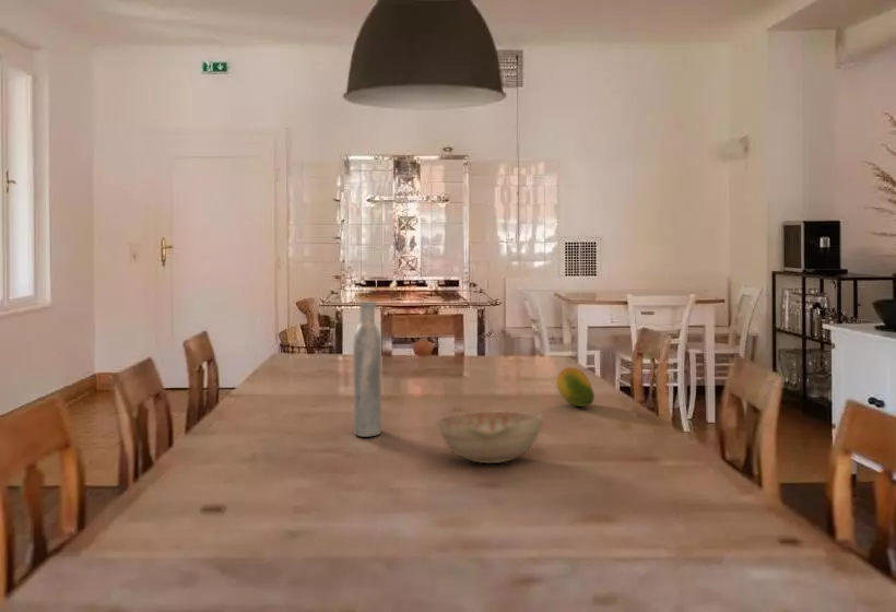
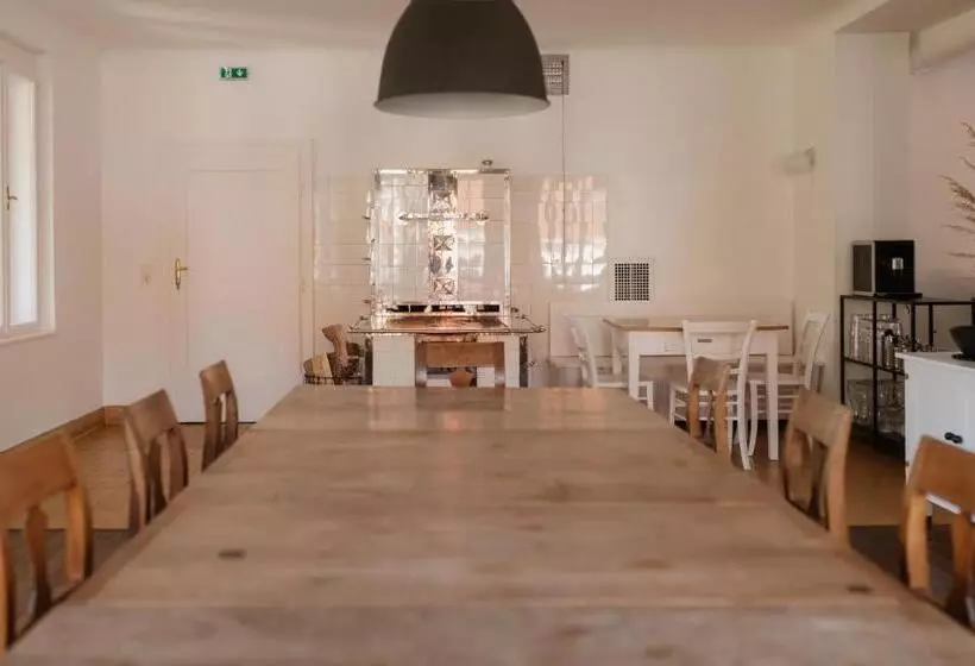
- bottle [352,301,382,438]
- decorative bowl [436,410,544,464]
- fruit [555,366,596,408]
